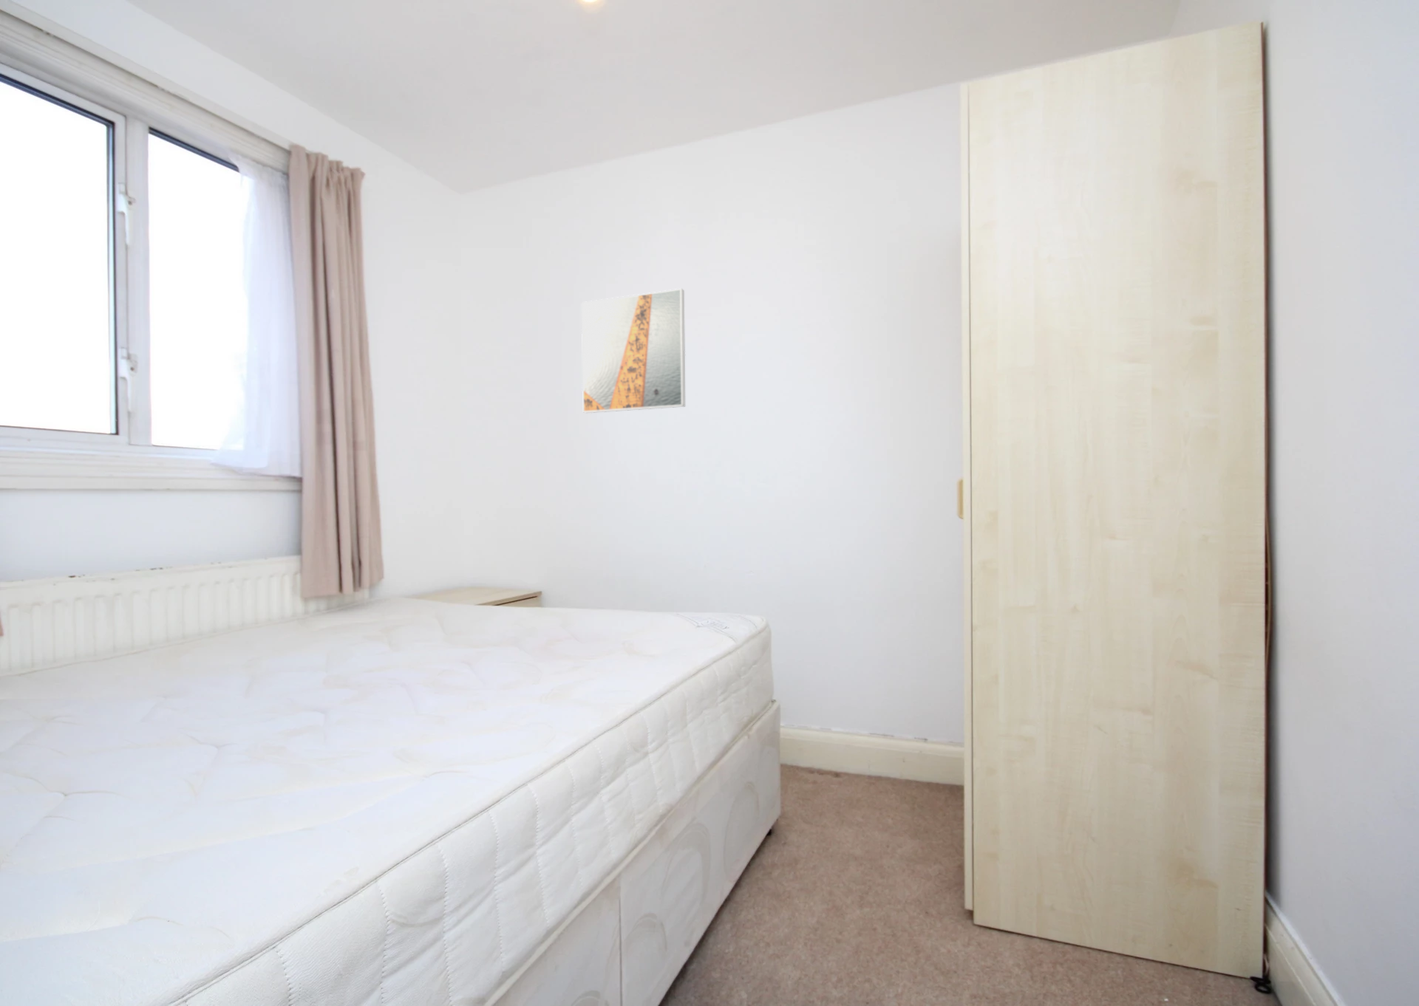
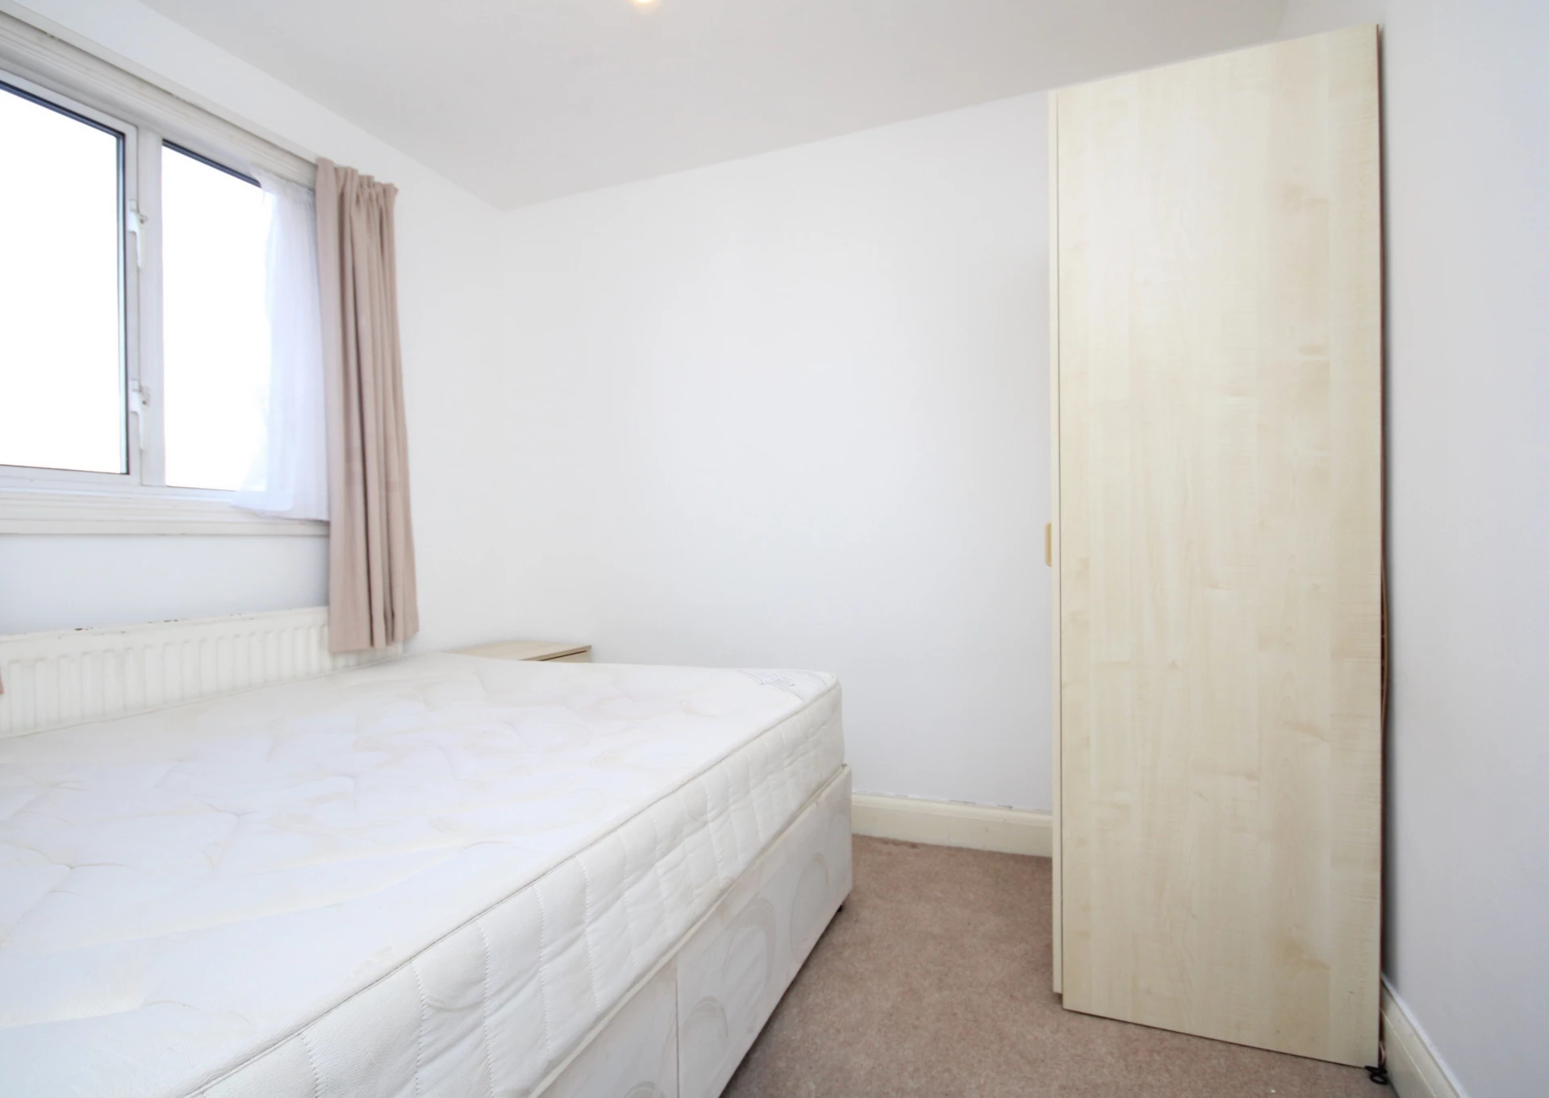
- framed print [580,289,686,414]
